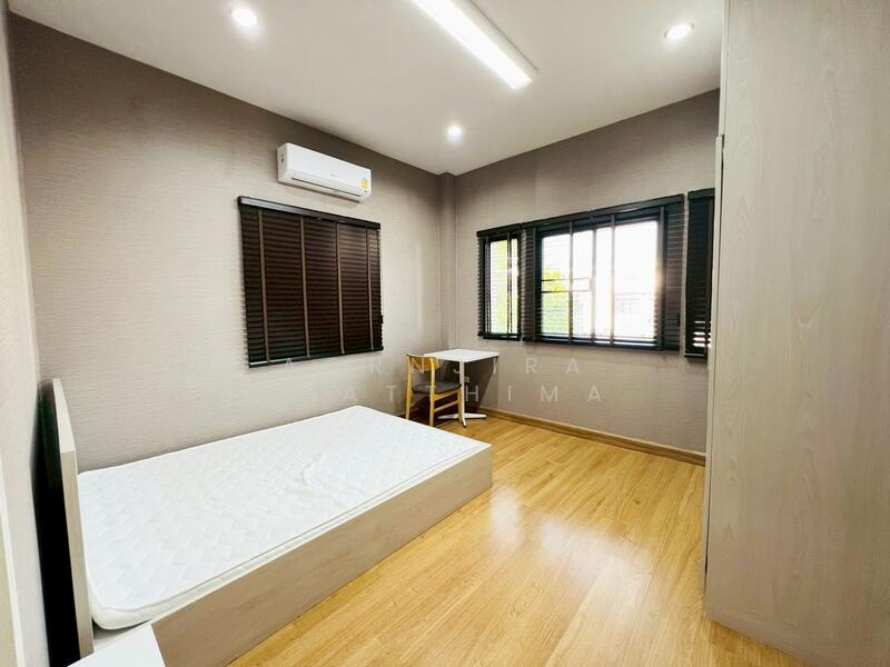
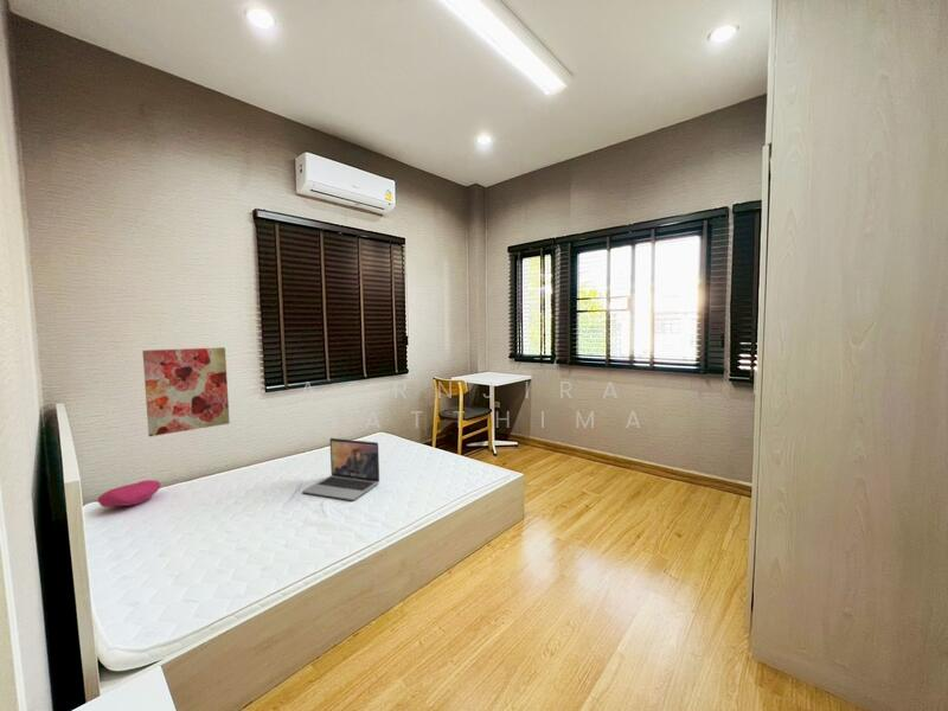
+ wall art [141,346,231,437]
+ cushion [96,479,162,508]
+ laptop [301,437,380,501]
